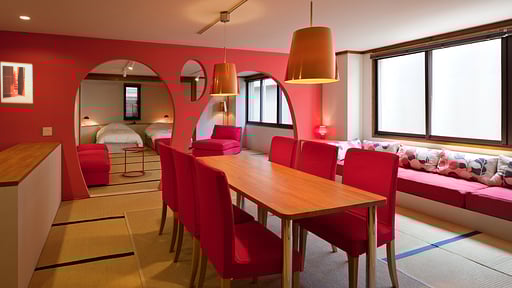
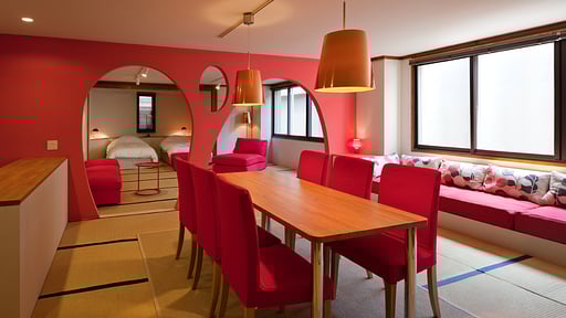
- wall art [0,61,34,105]
